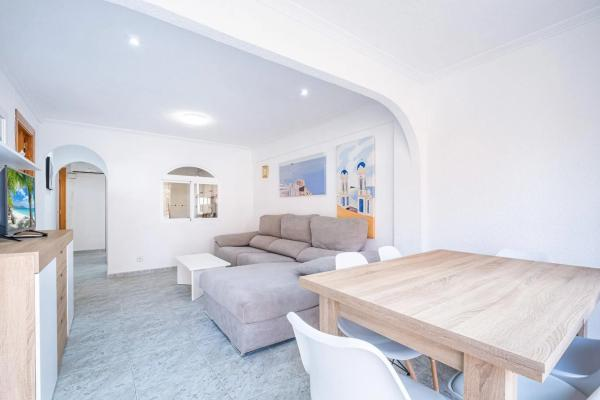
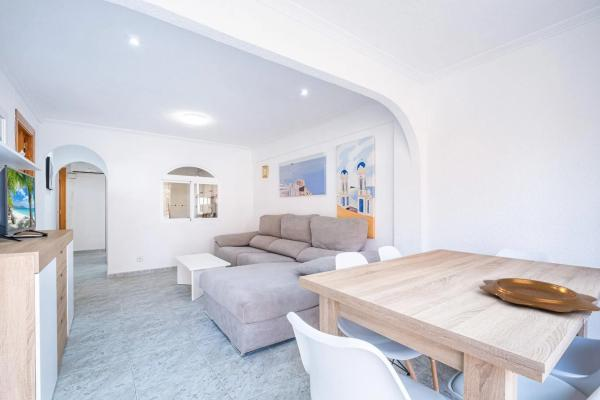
+ decorative bowl [478,277,600,313]
